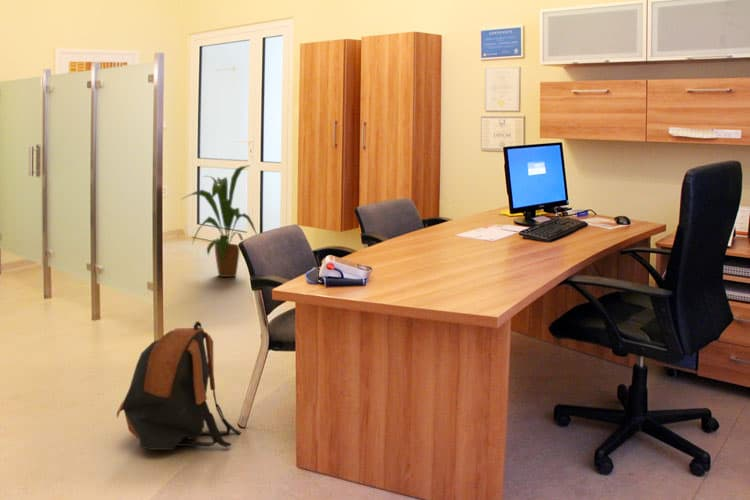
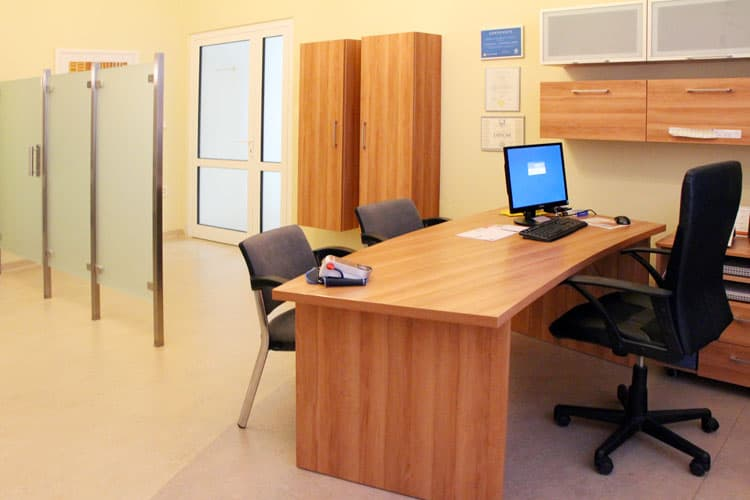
- backpack [116,320,242,451]
- house plant [180,165,257,278]
